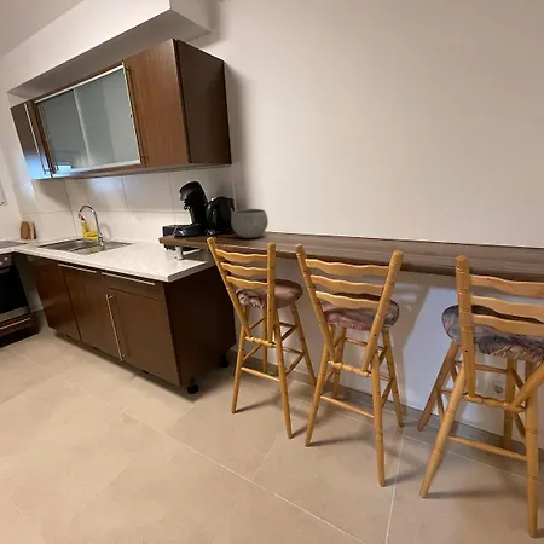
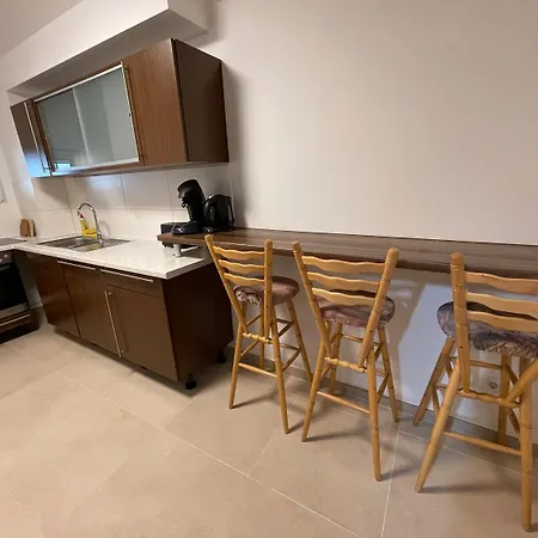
- bowl [230,208,270,239]
